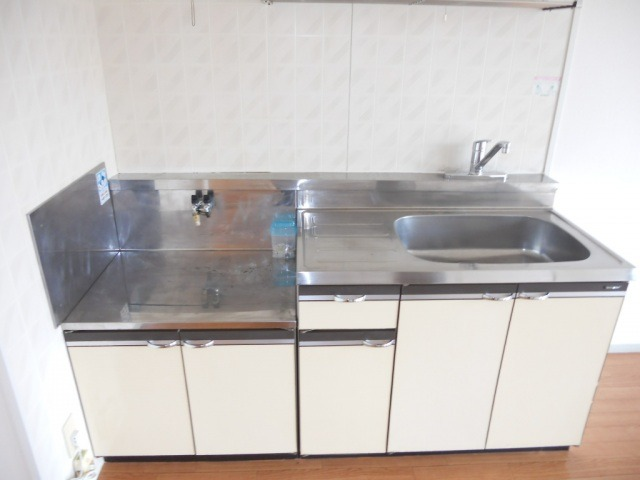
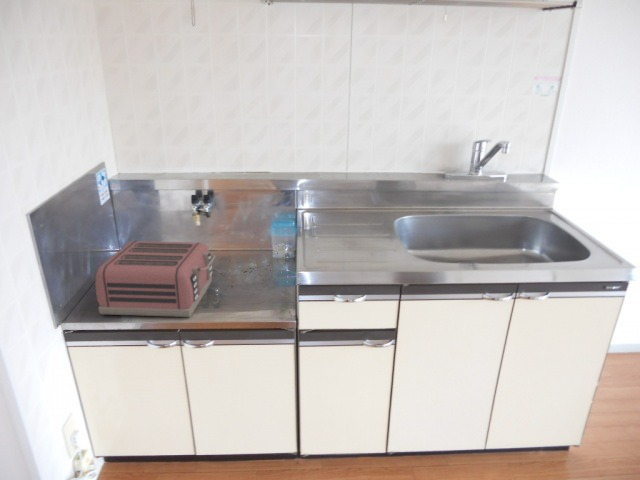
+ toaster [94,240,216,318]
